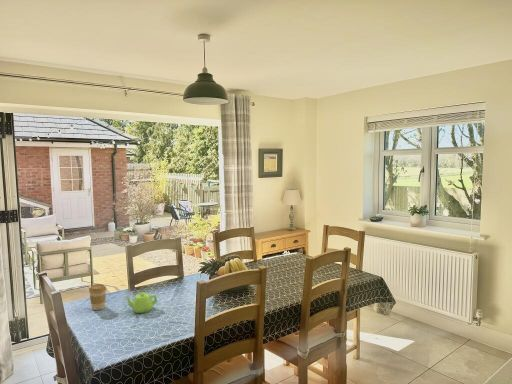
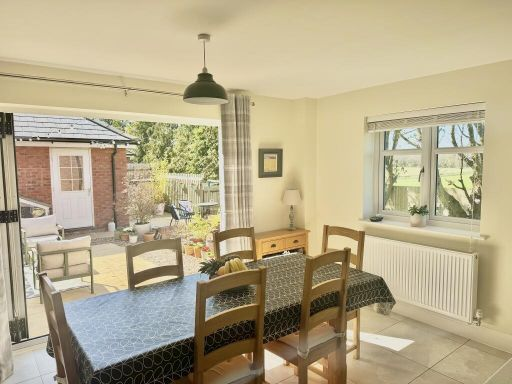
- coffee cup [88,283,107,311]
- teapot [123,292,159,314]
